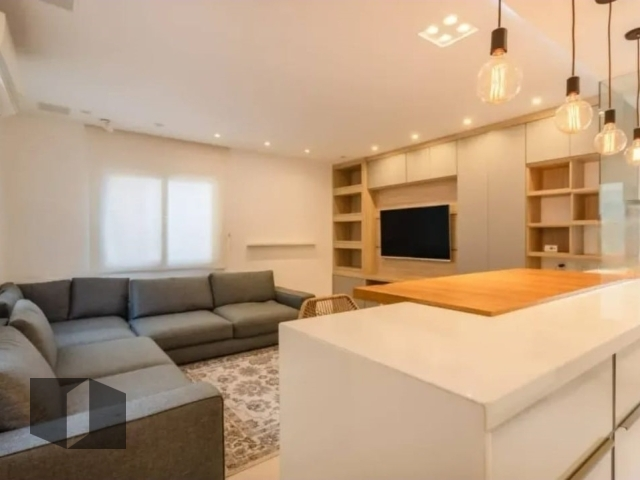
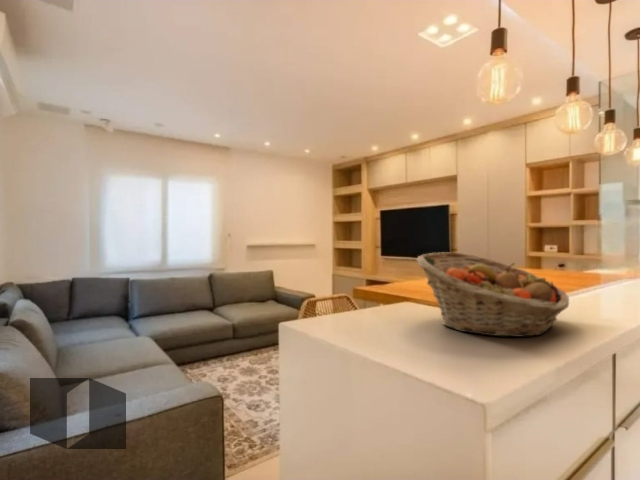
+ fruit basket [416,251,570,338]
